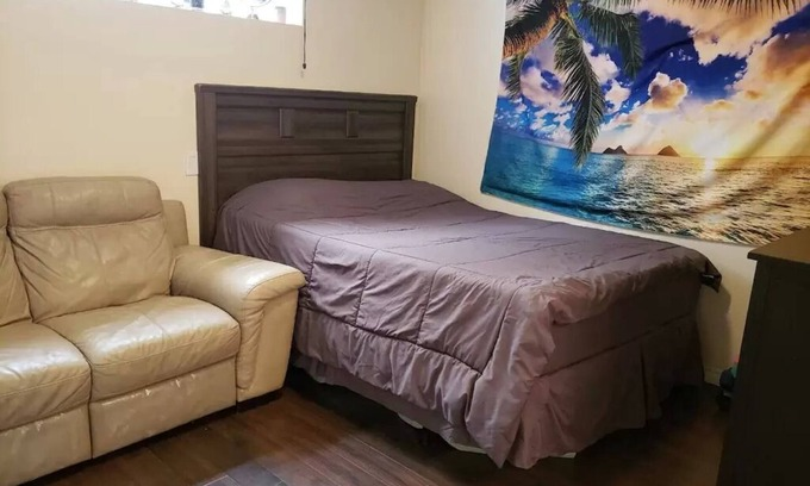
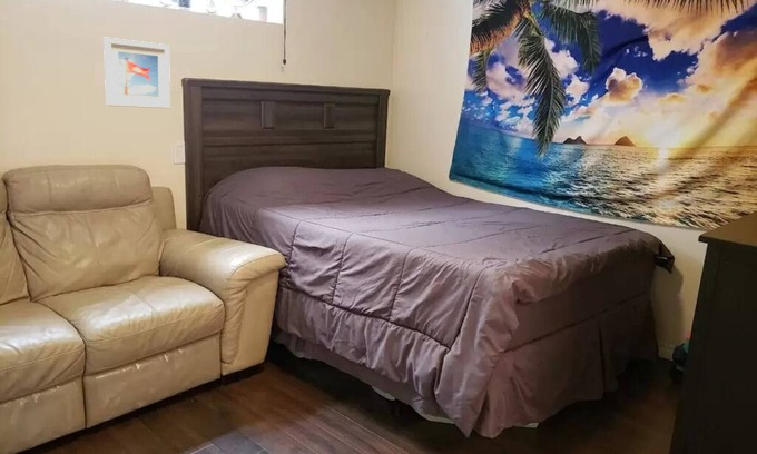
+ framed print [102,37,171,109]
